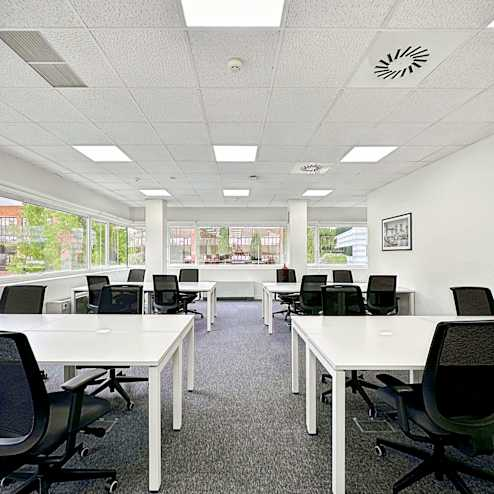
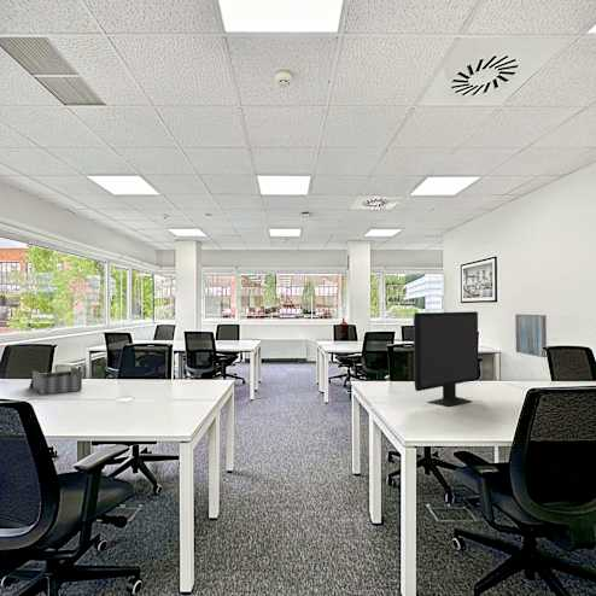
+ monitor [413,310,480,408]
+ desk organizer [29,366,83,396]
+ wall art [514,314,548,358]
